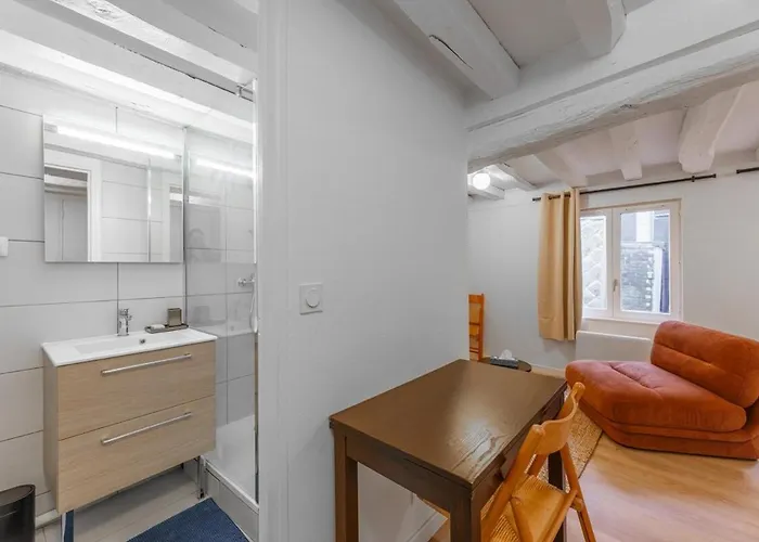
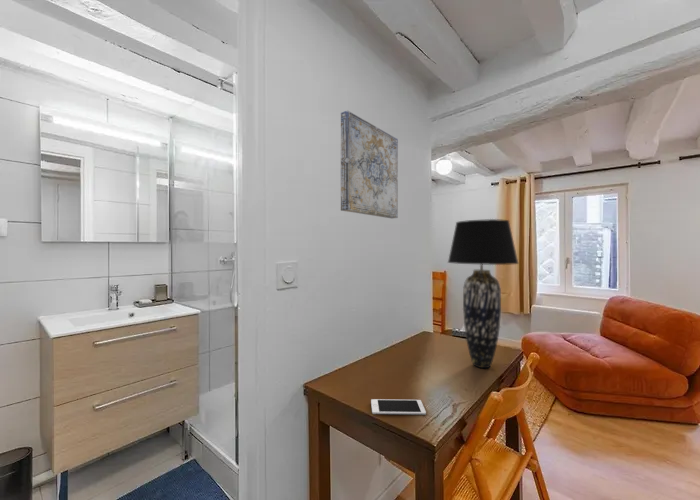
+ table lamp [447,218,520,369]
+ wall art [340,109,399,219]
+ cell phone [370,398,427,416]
